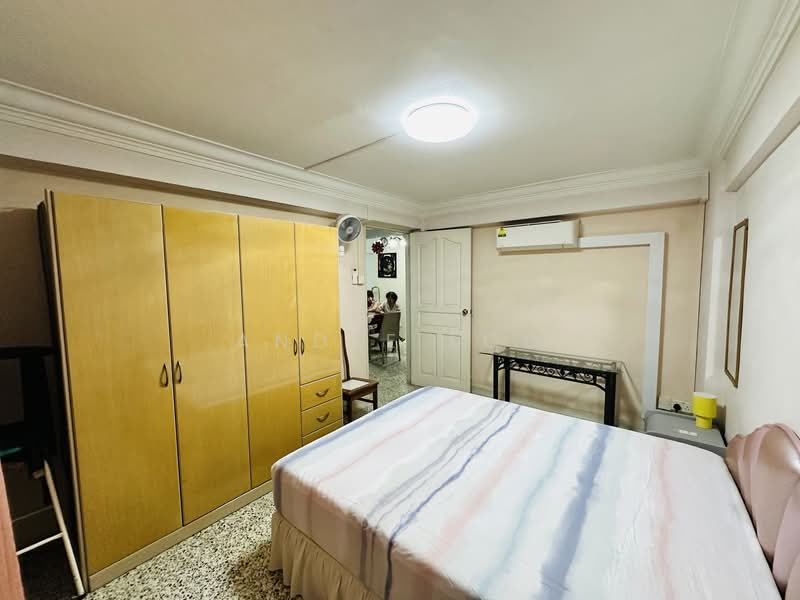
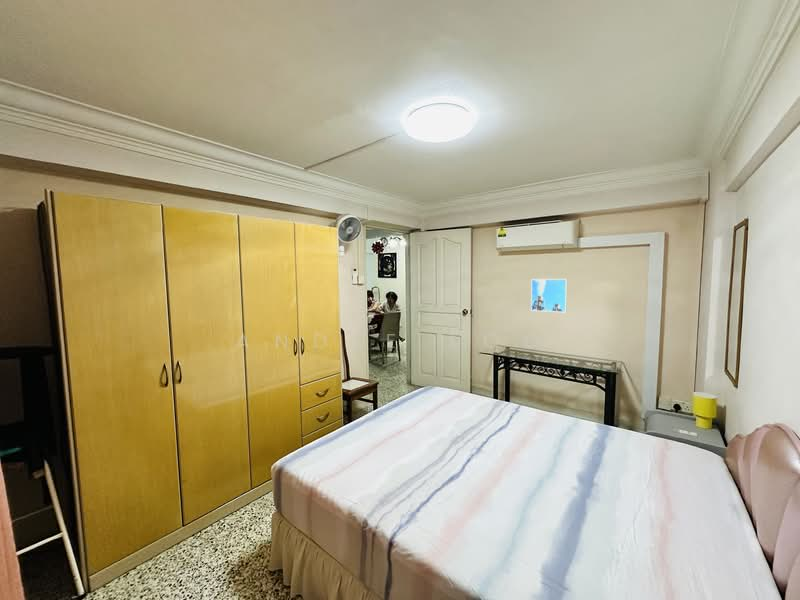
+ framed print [530,278,568,313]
